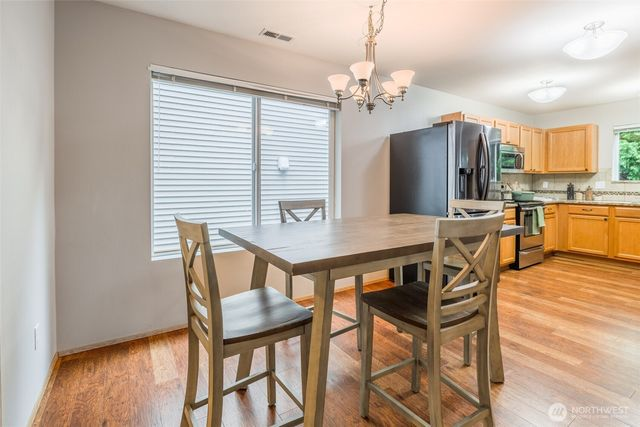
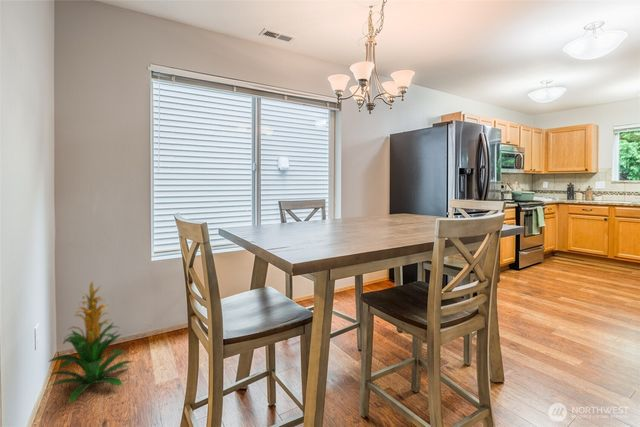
+ indoor plant [47,281,133,404]
